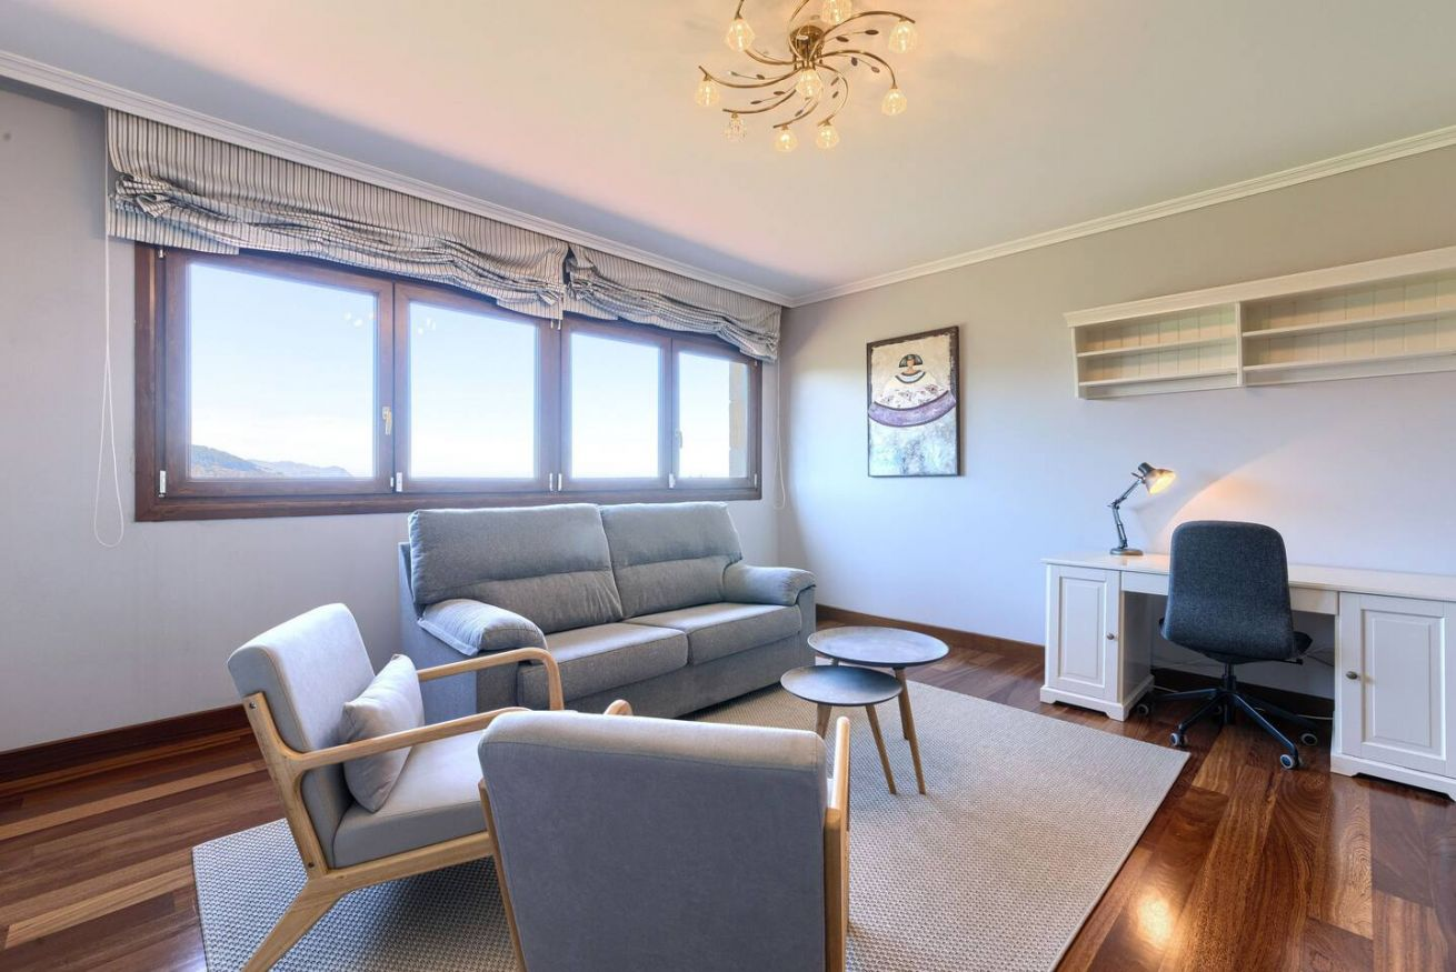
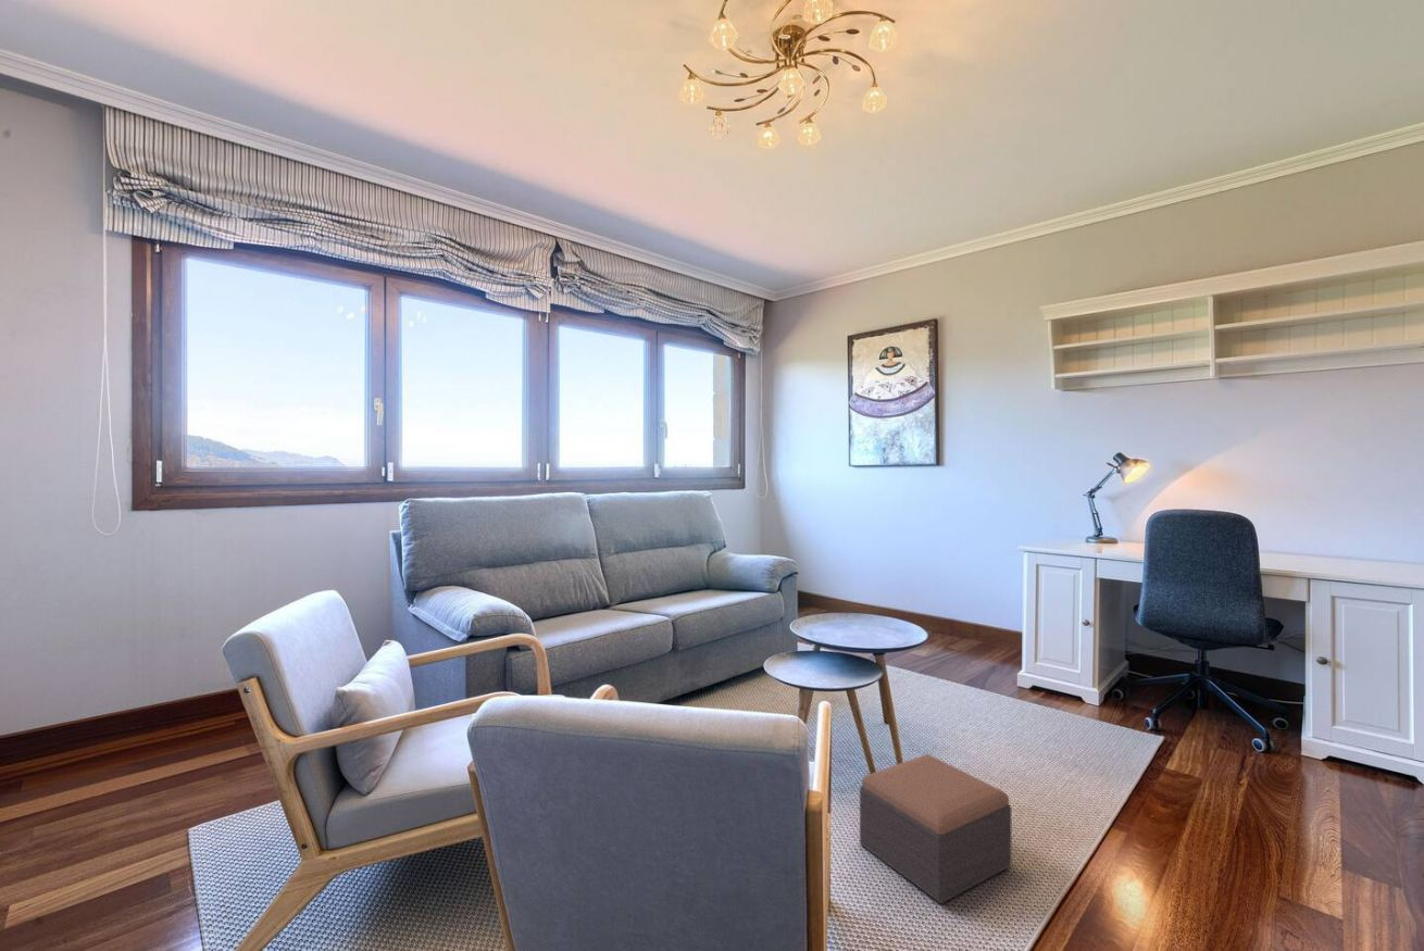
+ footstool [859,753,1012,904]
